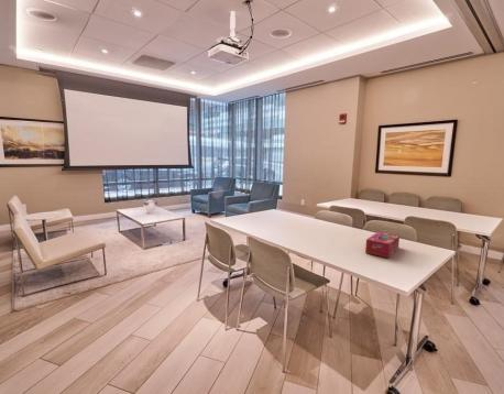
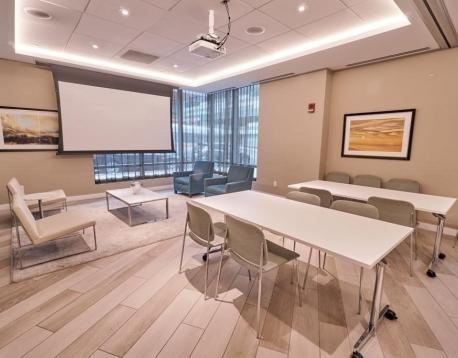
- tissue box [364,231,401,259]
